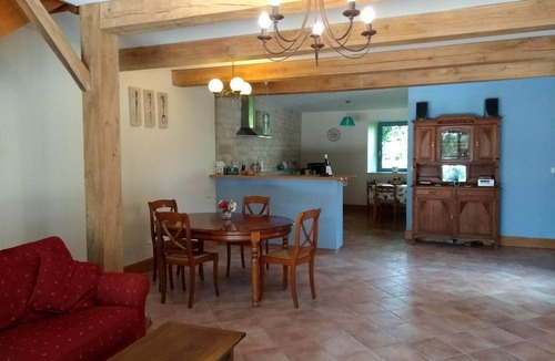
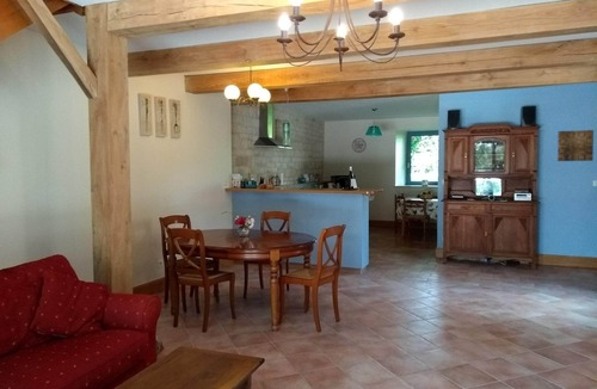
+ wall art [556,129,595,162]
